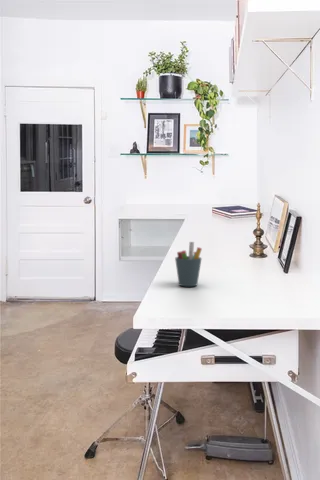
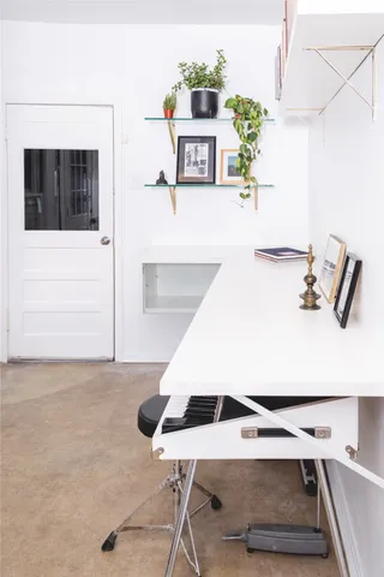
- pen holder [174,241,203,287]
